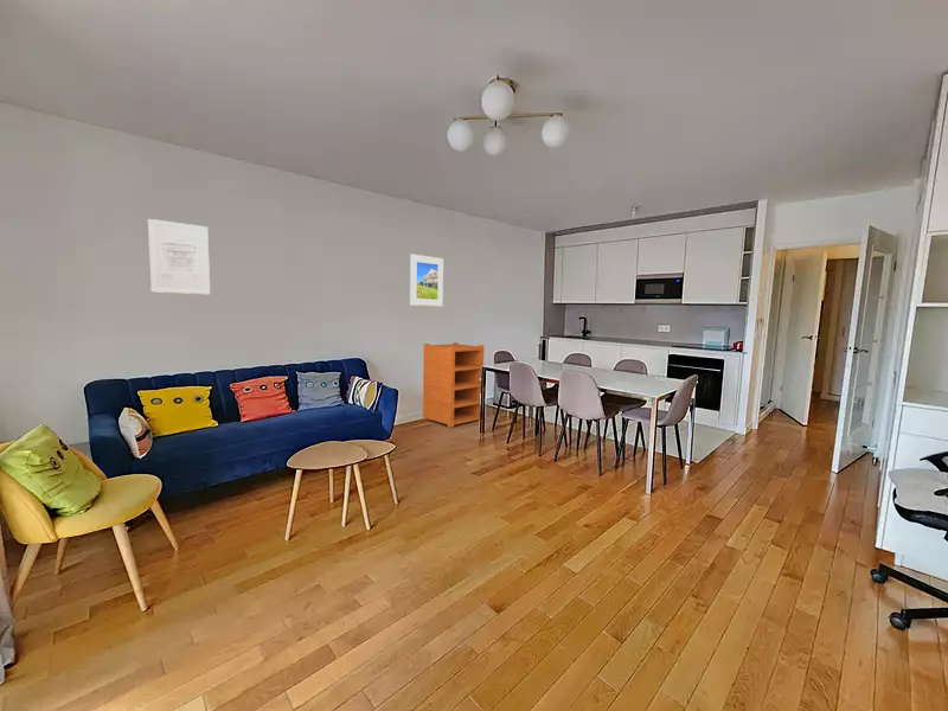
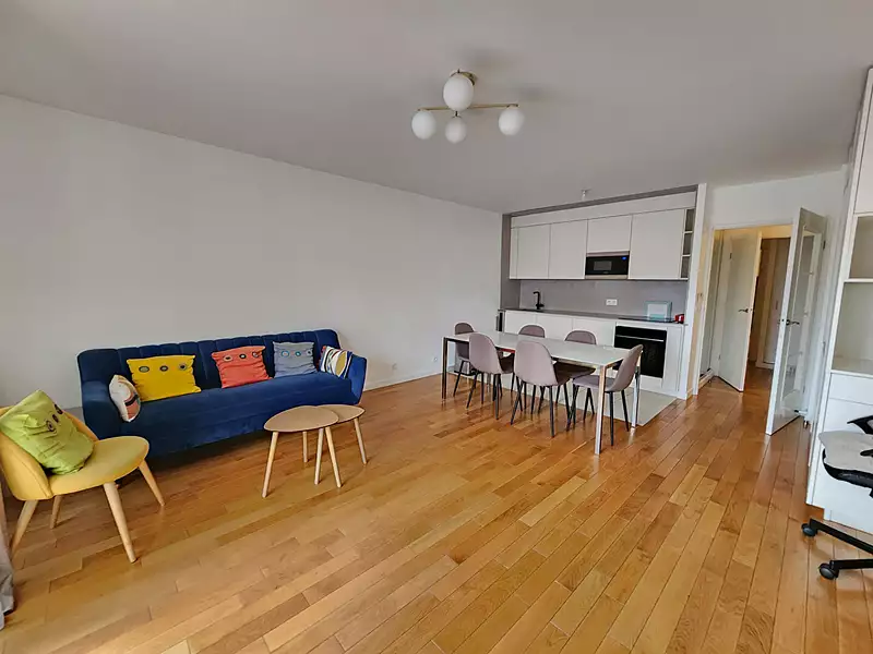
- wall art [147,218,211,295]
- cupboard [422,341,485,429]
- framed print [409,254,444,307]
